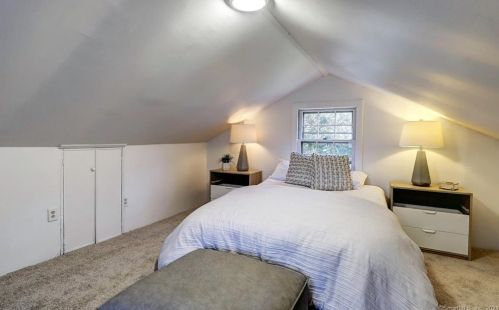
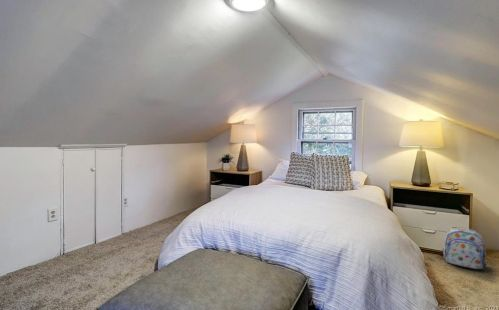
+ backpack [438,226,488,270]
